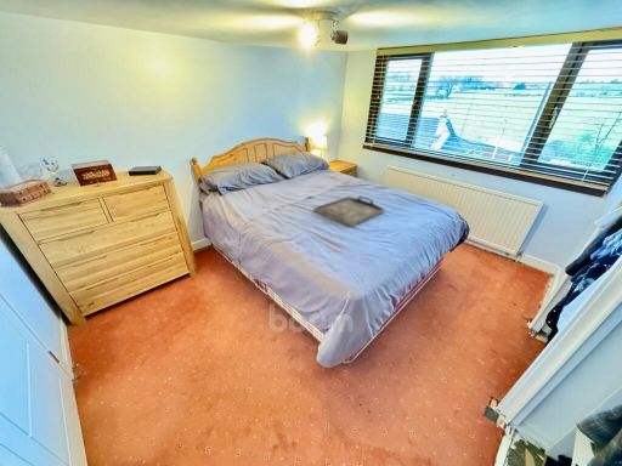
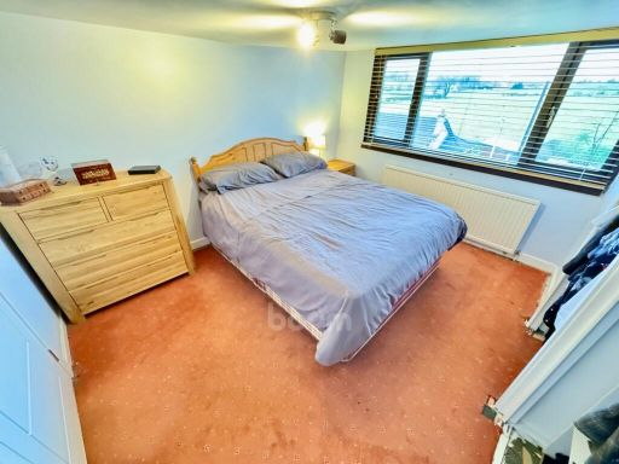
- serving tray [312,195,386,228]
